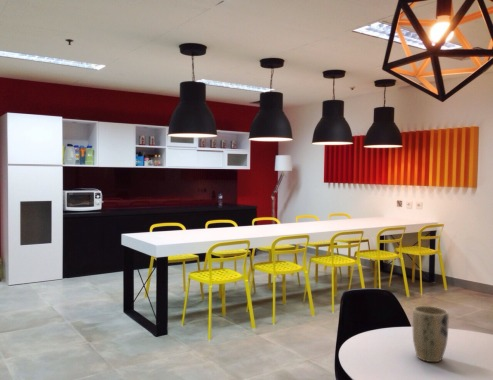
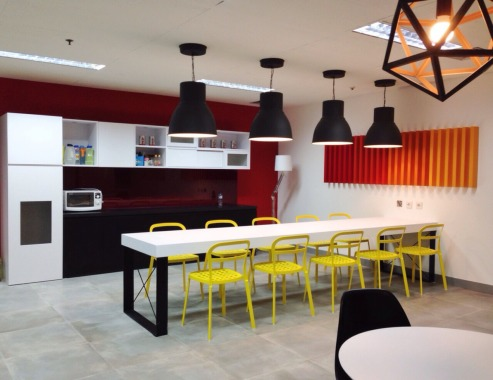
- plant pot [412,305,450,363]
